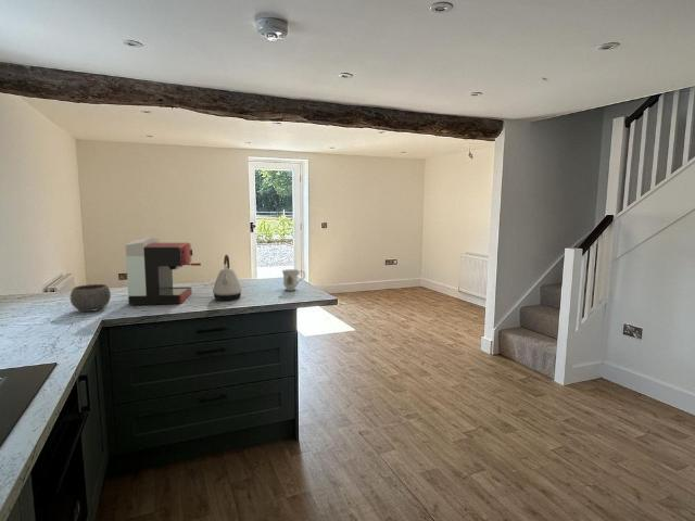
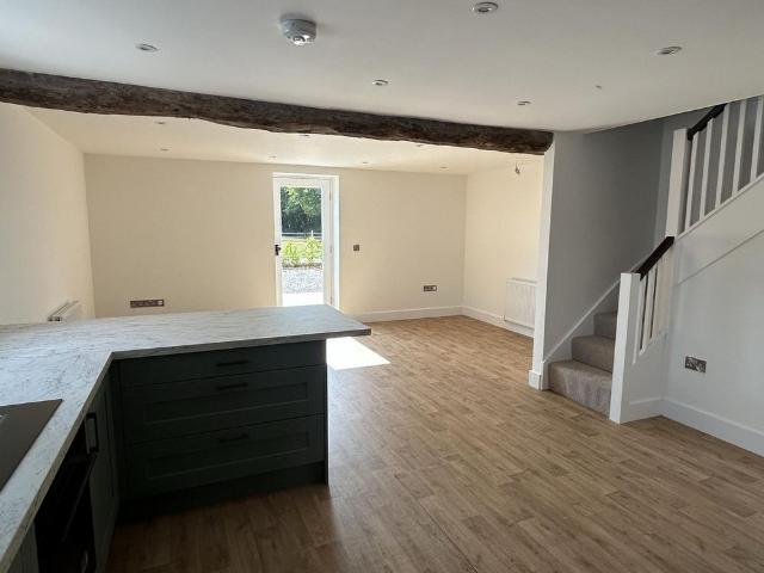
- coffee maker [125,237,202,306]
- mug [281,268,306,292]
- bowl [70,283,112,313]
- kettle [212,254,243,302]
